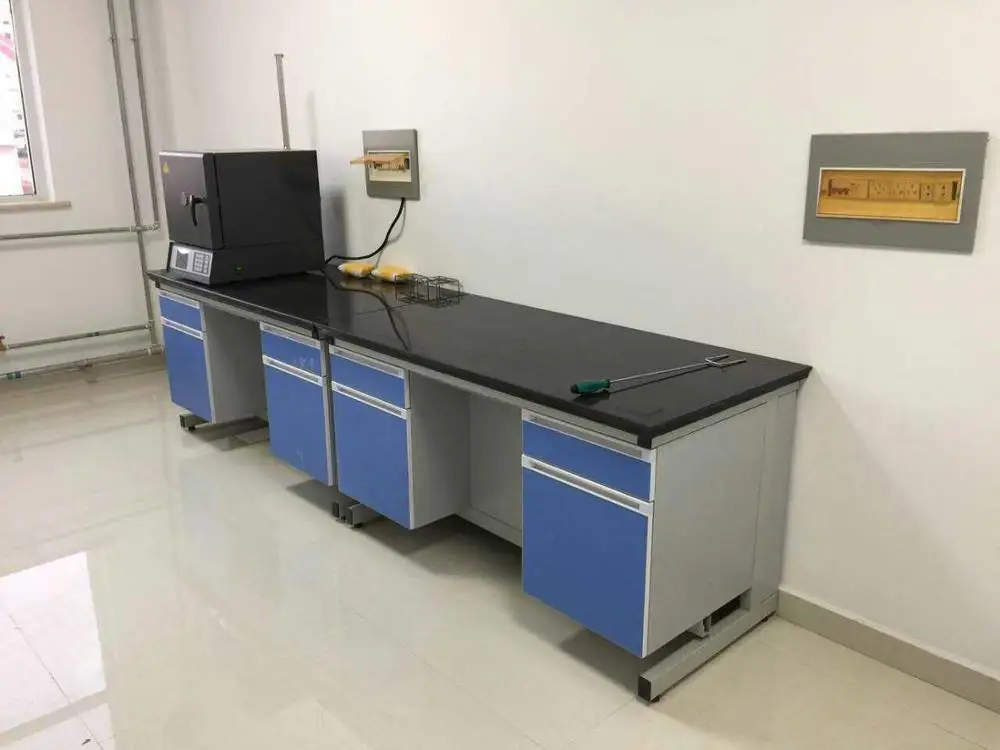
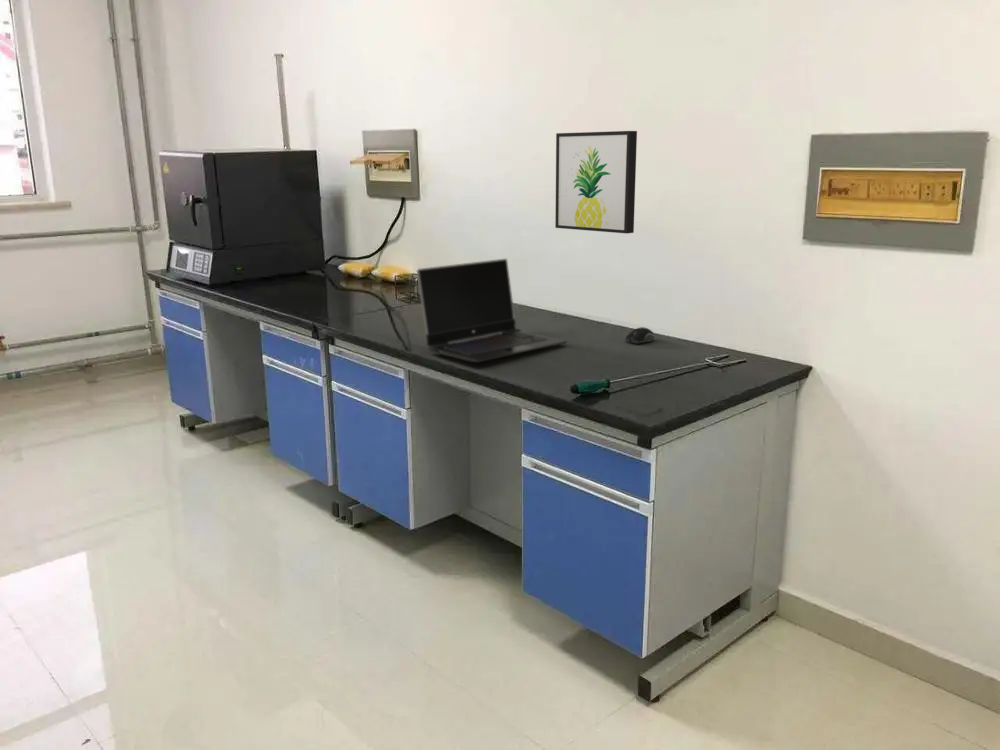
+ computer mouse [624,326,655,345]
+ laptop computer [415,258,568,363]
+ wall art [554,130,638,235]
